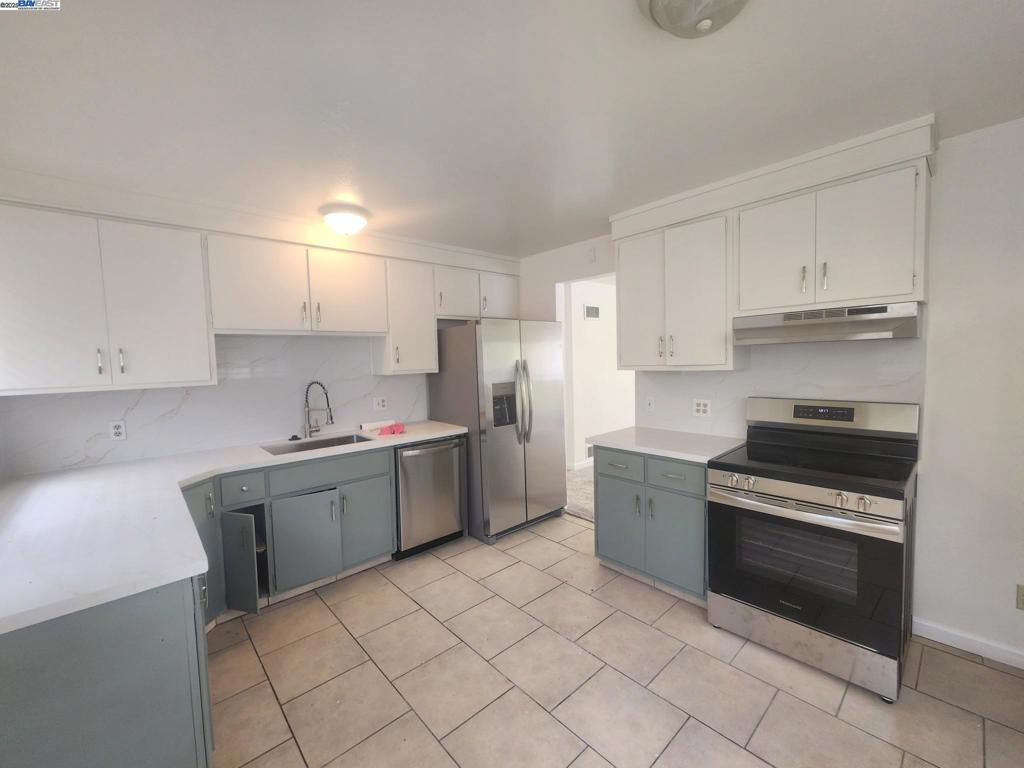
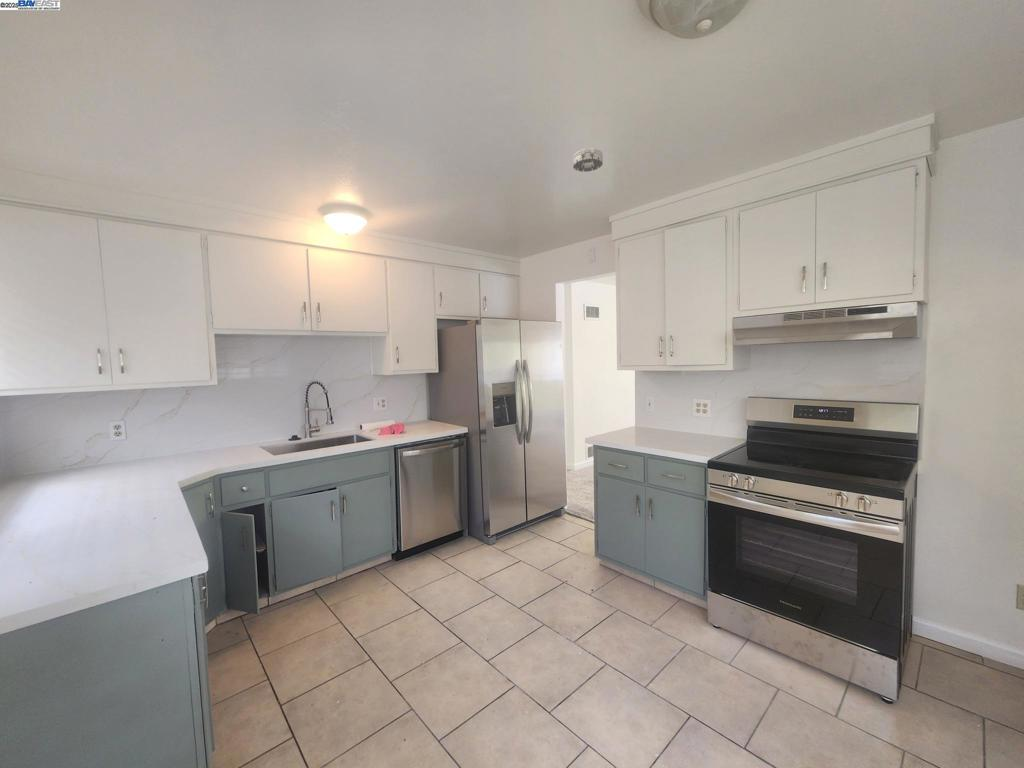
+ smoke detector [572,147,604,173]
